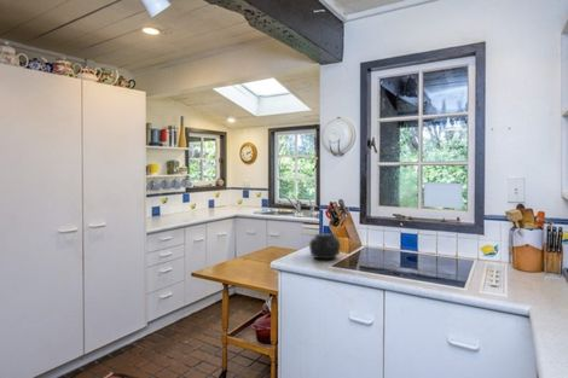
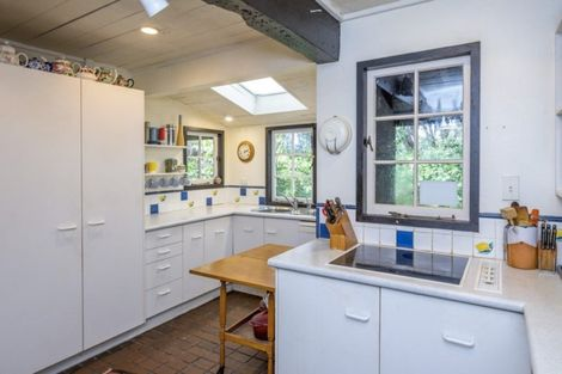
- teapot [308,232,342,260]
